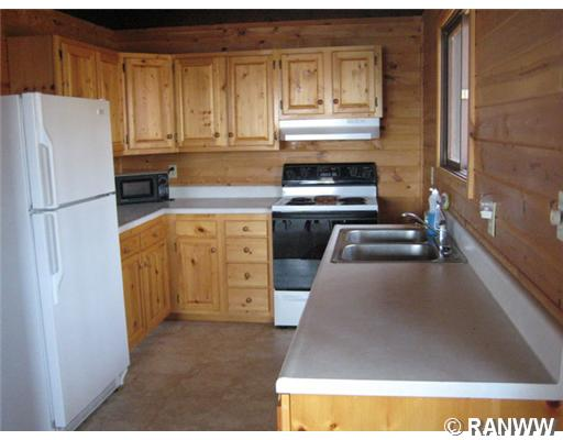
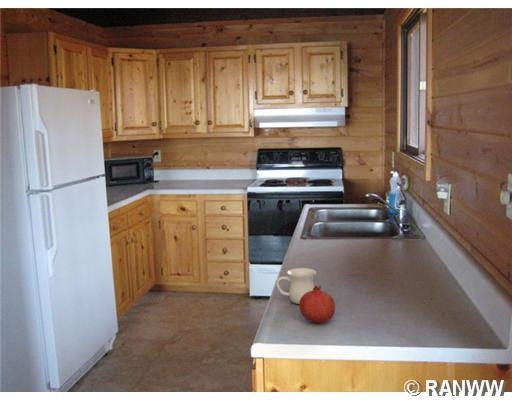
+ mug [275,267,317,305]
+ fruit [298,284,336,324]
